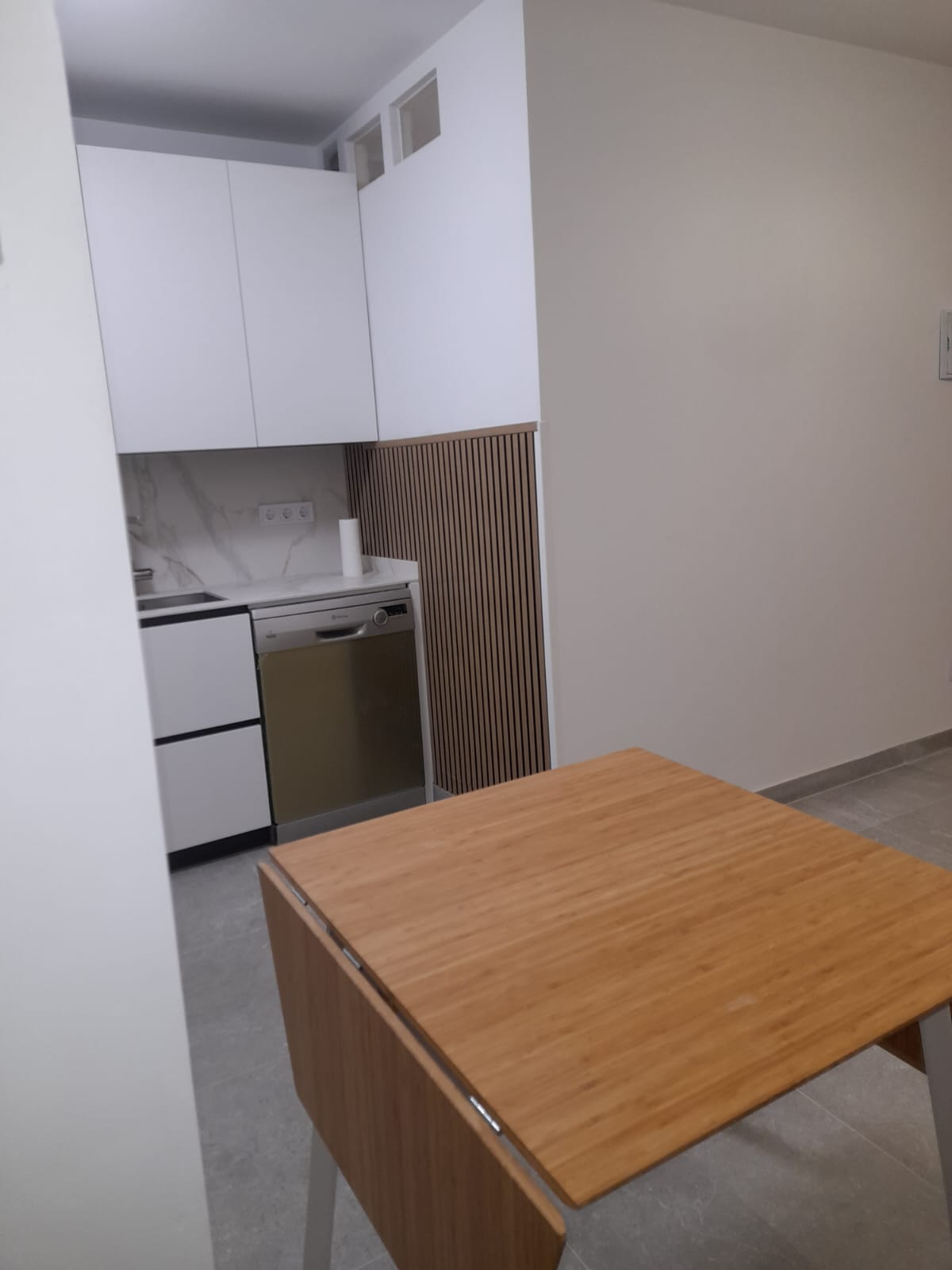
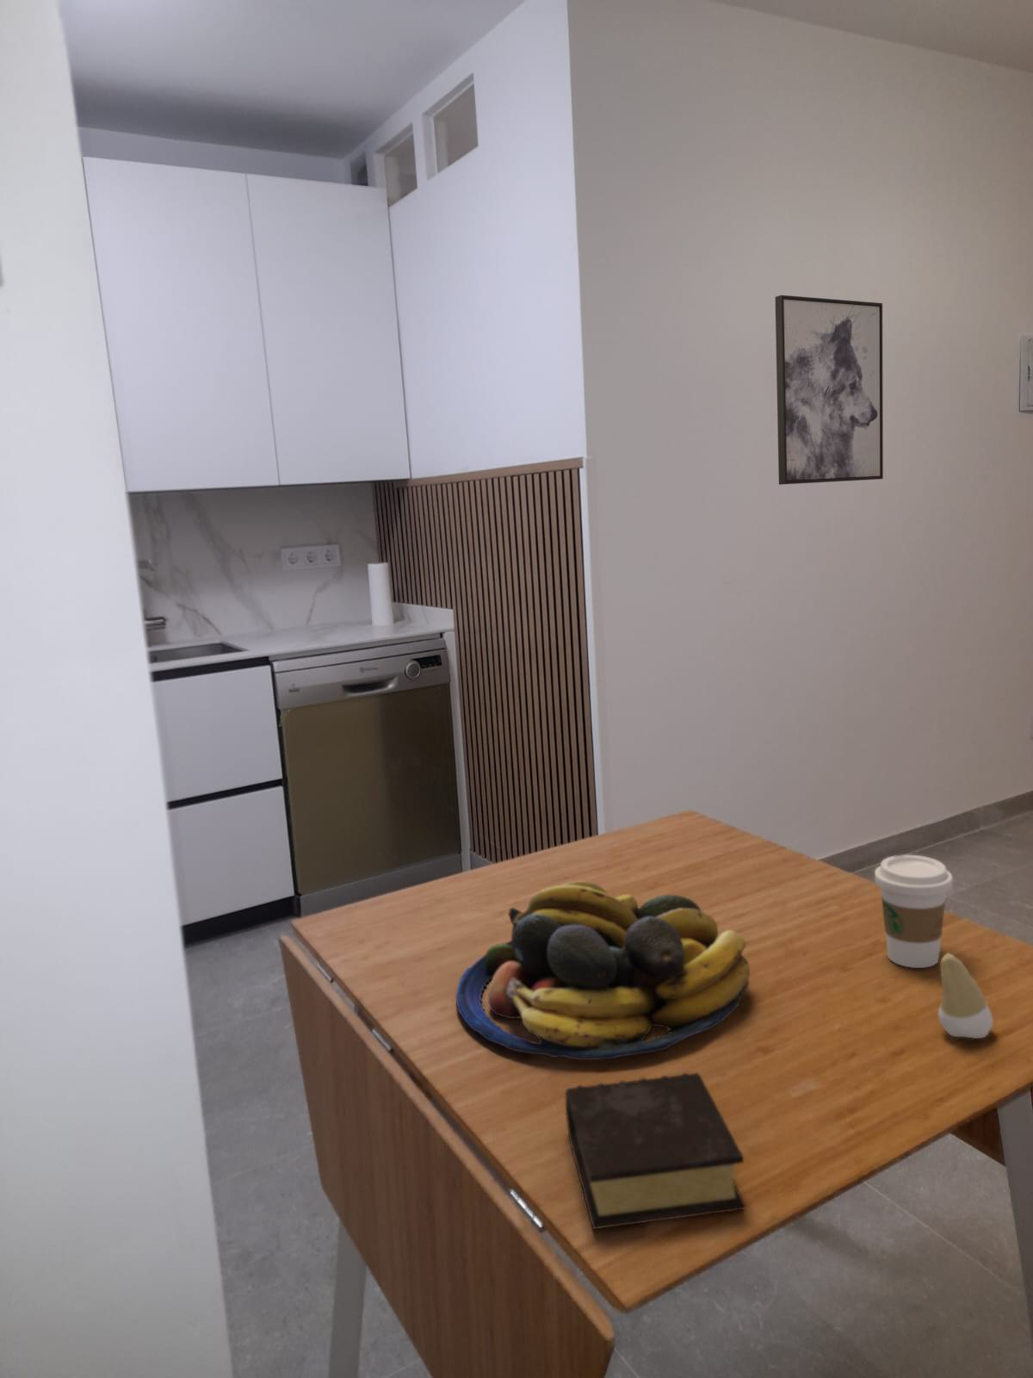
+ wall art [775,294,884,486]
+ book [564,1072,747,1229]
+ coffee cup [873,854,954,969]
+ tooth [938,953,994,1039]
+ fruit bowl [456,880,751,1061]
